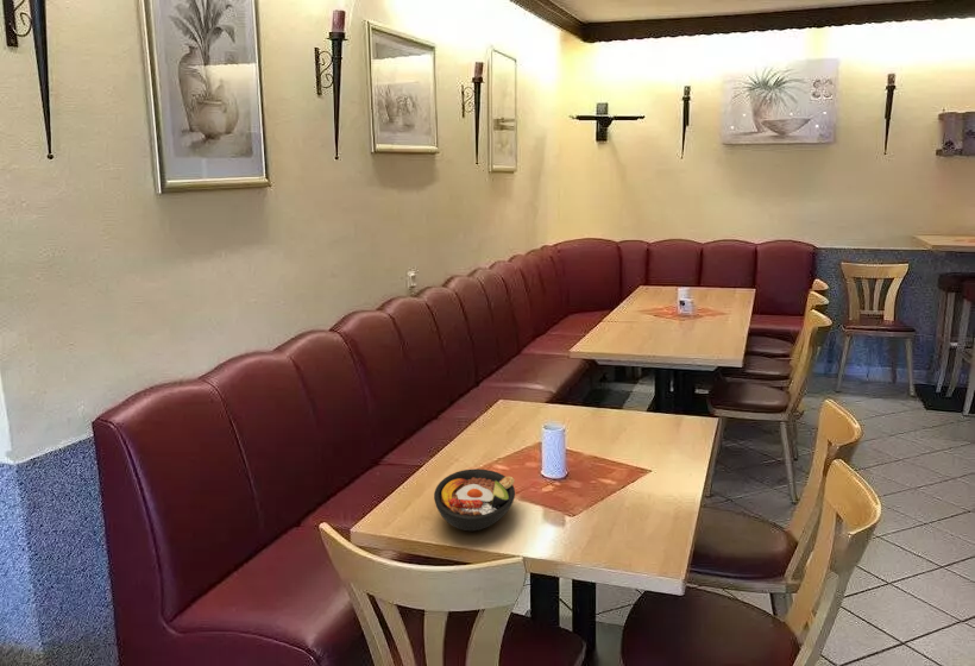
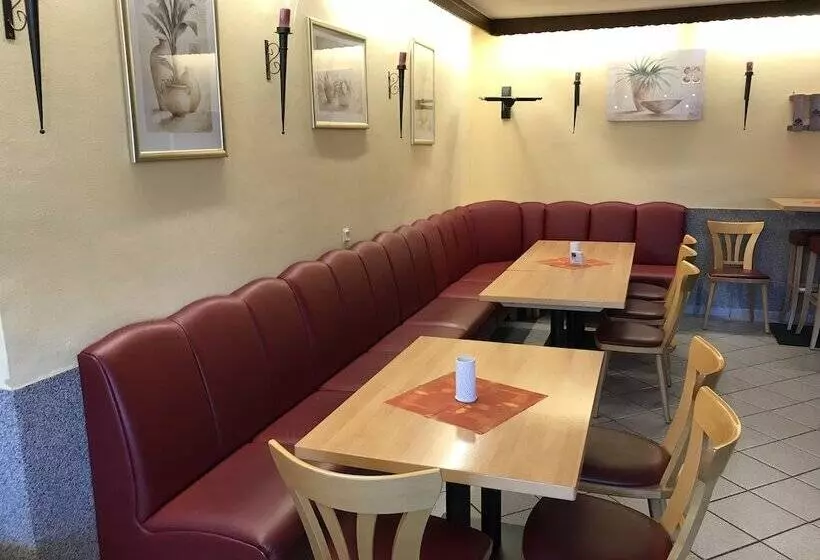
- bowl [433,467,516,532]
